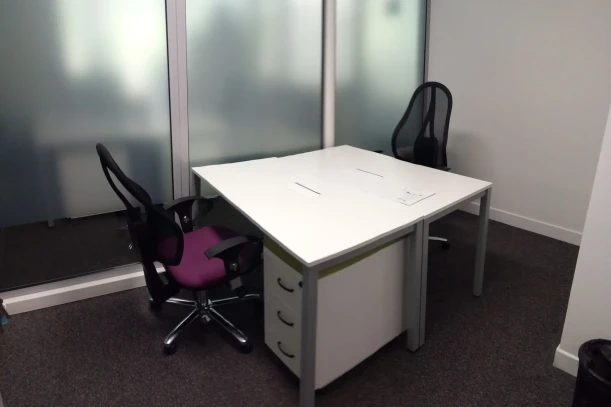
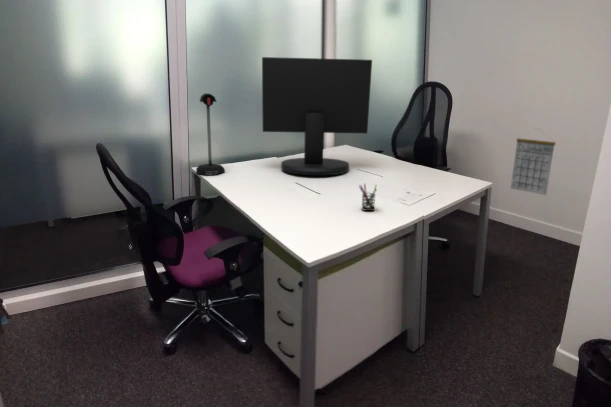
+ monitor [261,56,373,176]
+ calendar [510,127,557,196]
+ pen holder [358,183,378,212]
+ mailbox [195,92,226,176]
